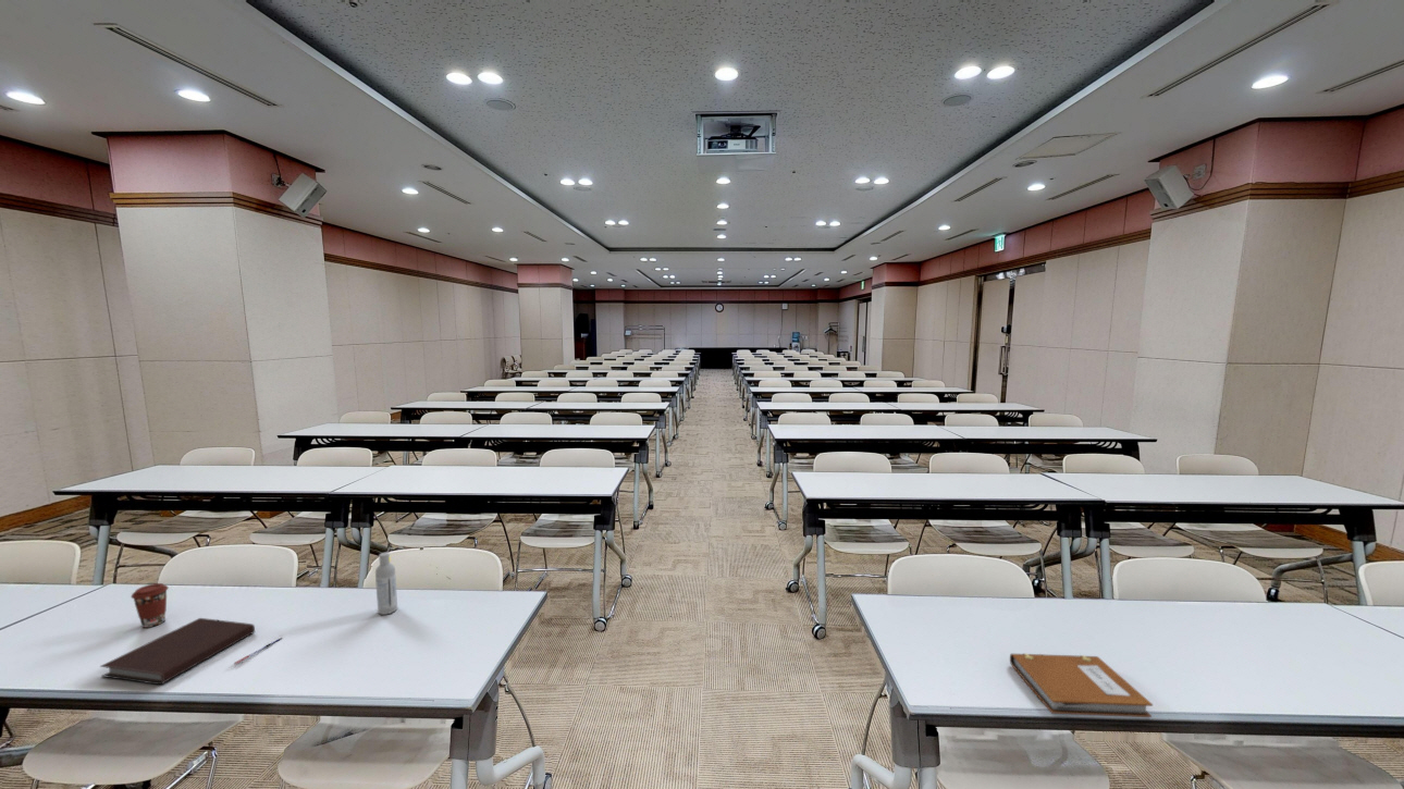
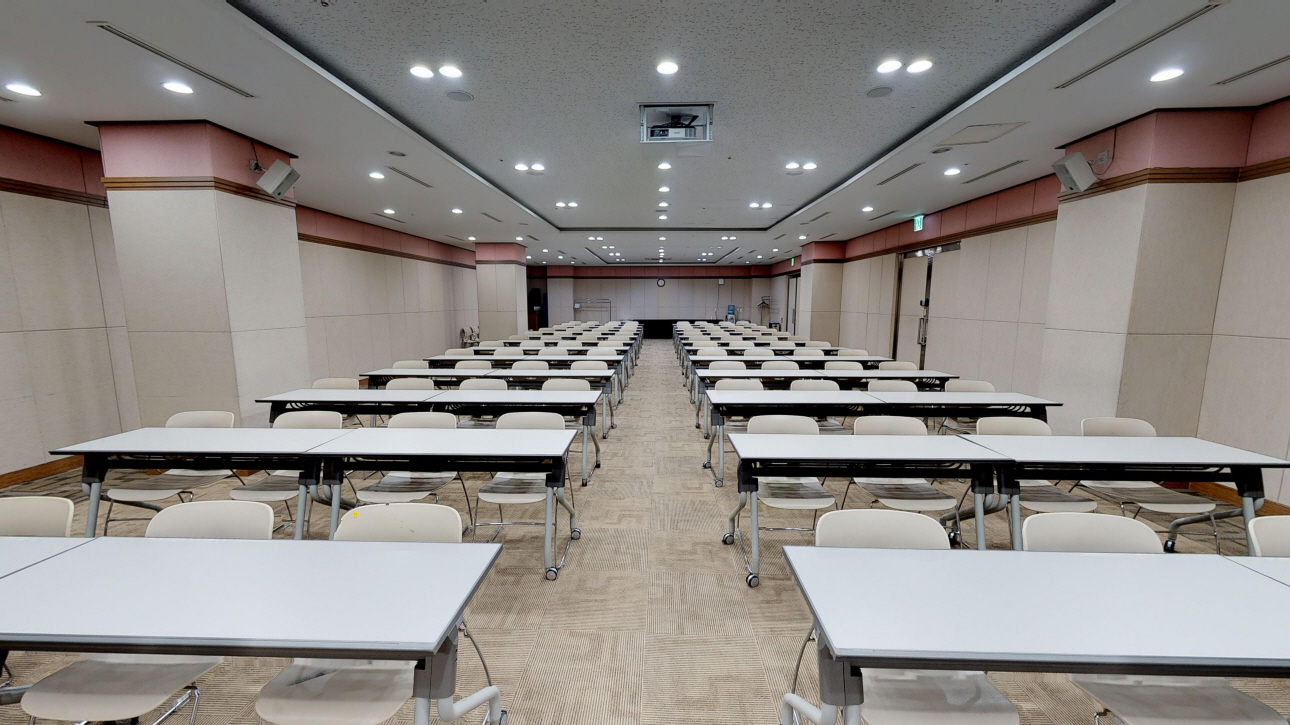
- pen [233,637,283,666]
- notebook [1009,653,1154,718]
- notebook [99,617,256,686]
- bottle [374,552,398,616]
- coffee cup [130,582,170,629]
